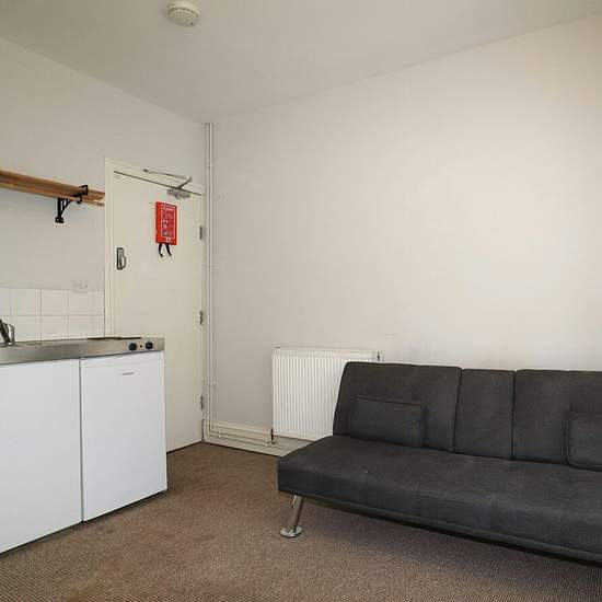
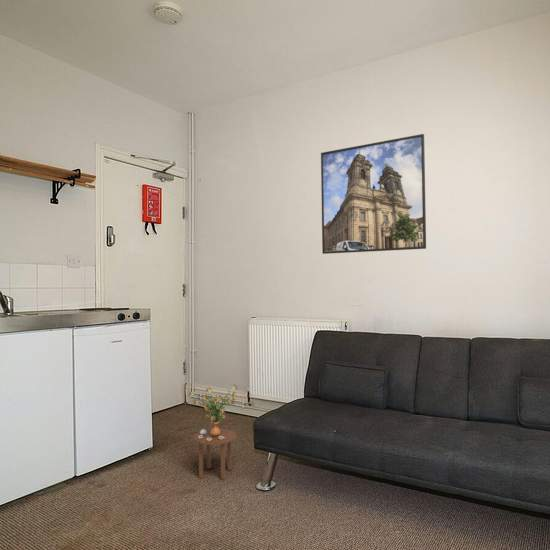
+ side table [188,383,239,480]
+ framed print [320,133,427,255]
